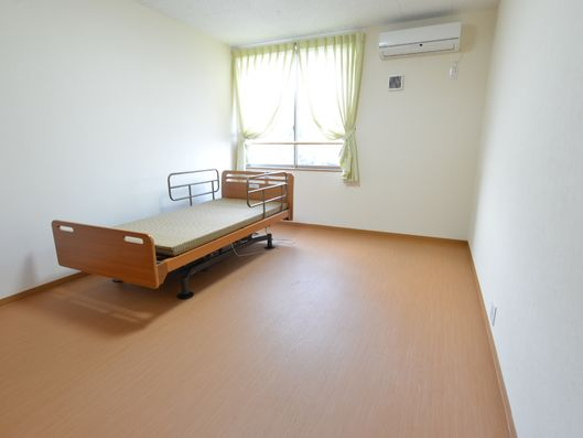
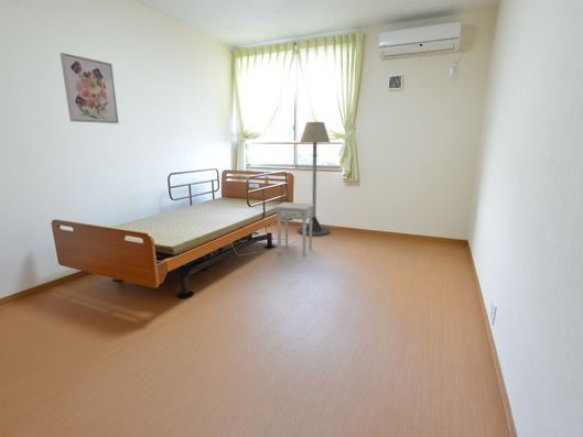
+ floor lamp [296,121,331,237]
+ wall art [60,52,120,124]
+ nightstand [273,201,314,258]
